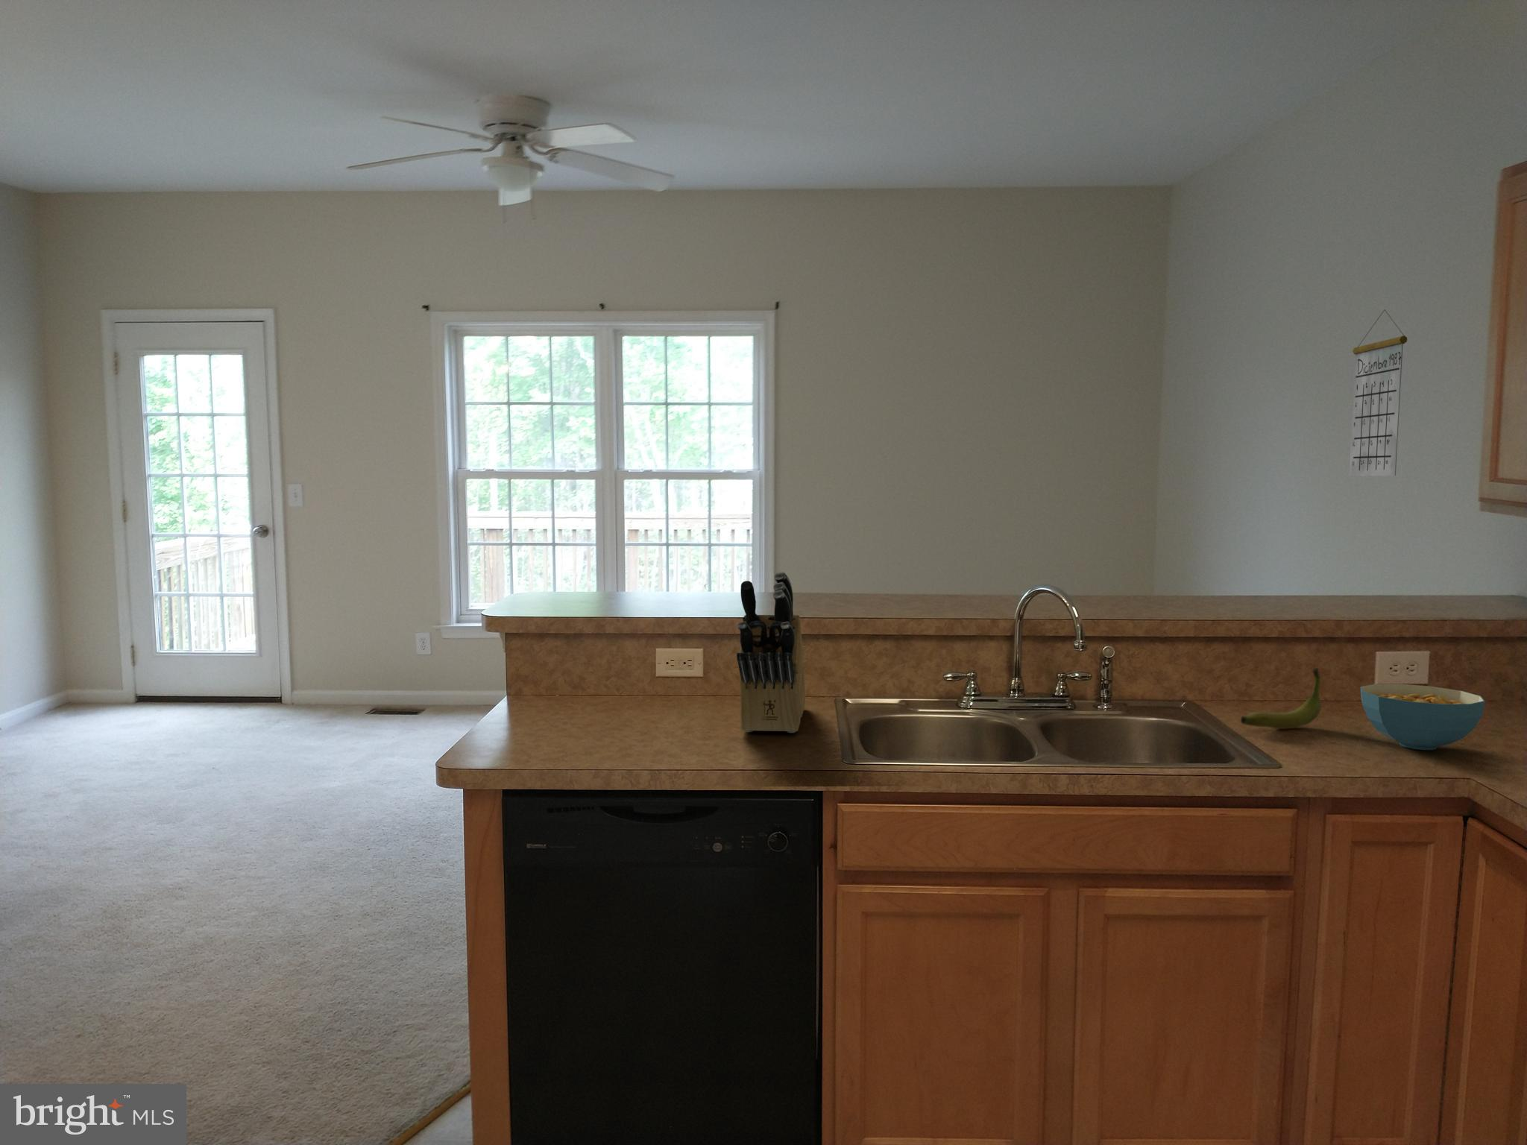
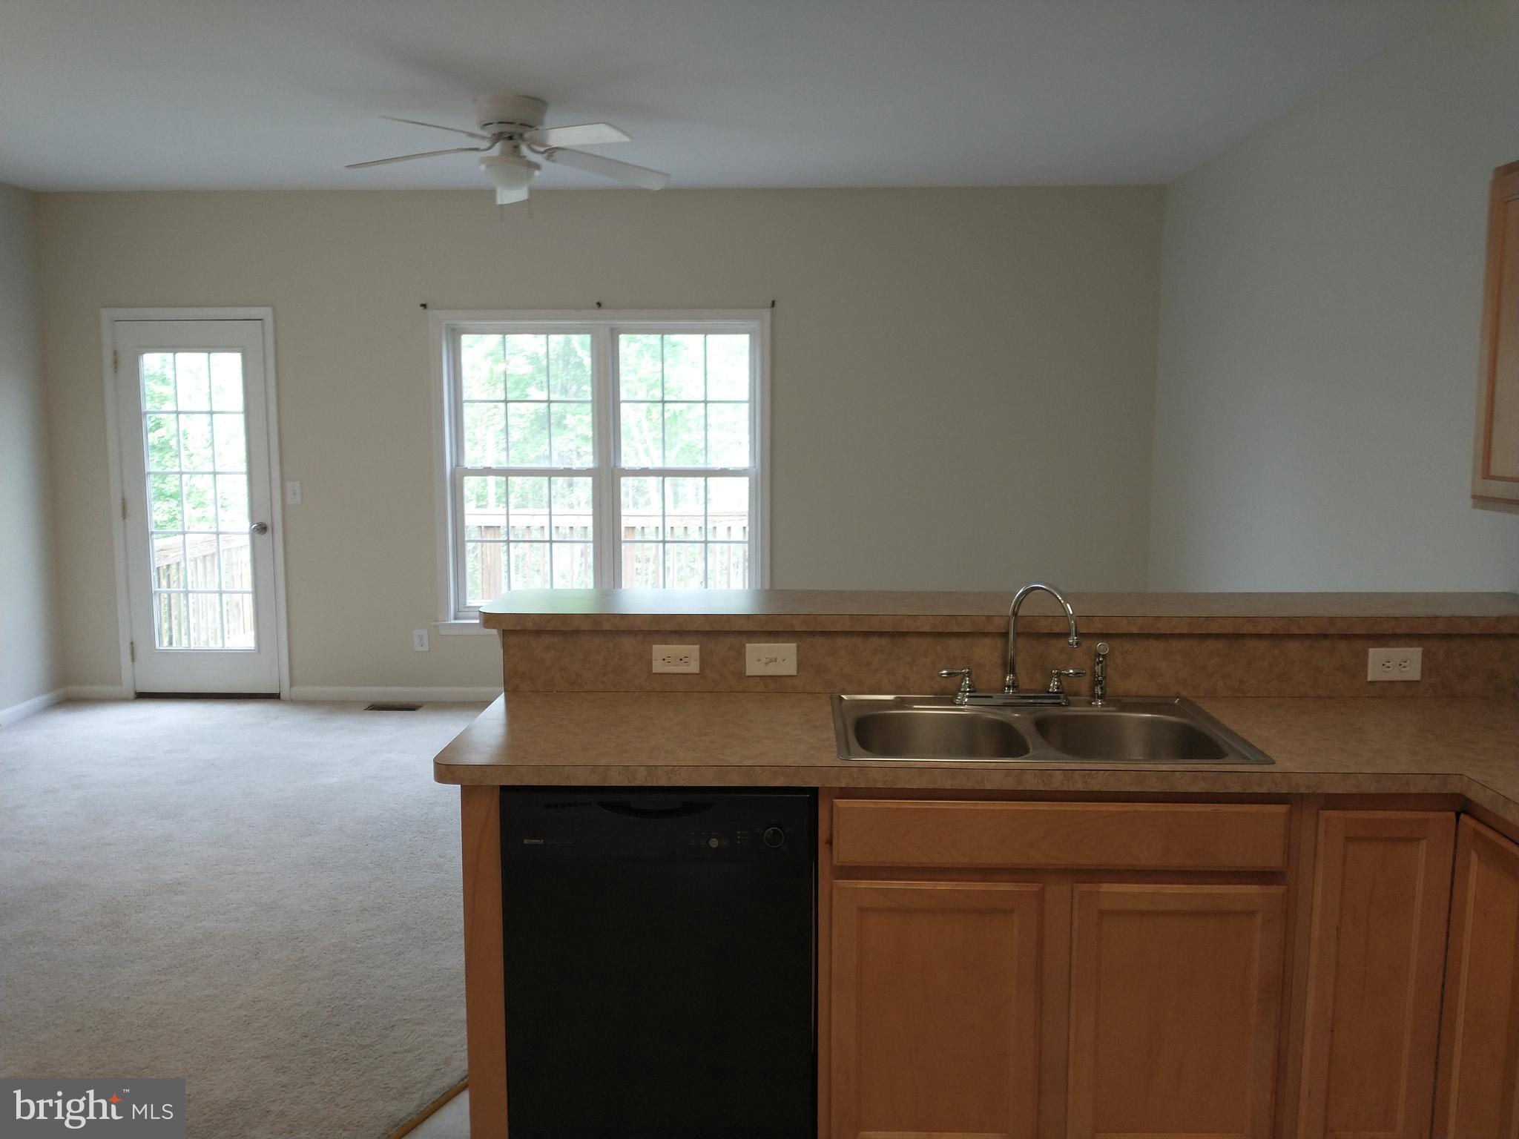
- calendar [1349,309,1408,477]
- knife block [736,571,806,734]
- banana [1240,666,1321,730]
- cereal bowl [1360,683,1486,751]
